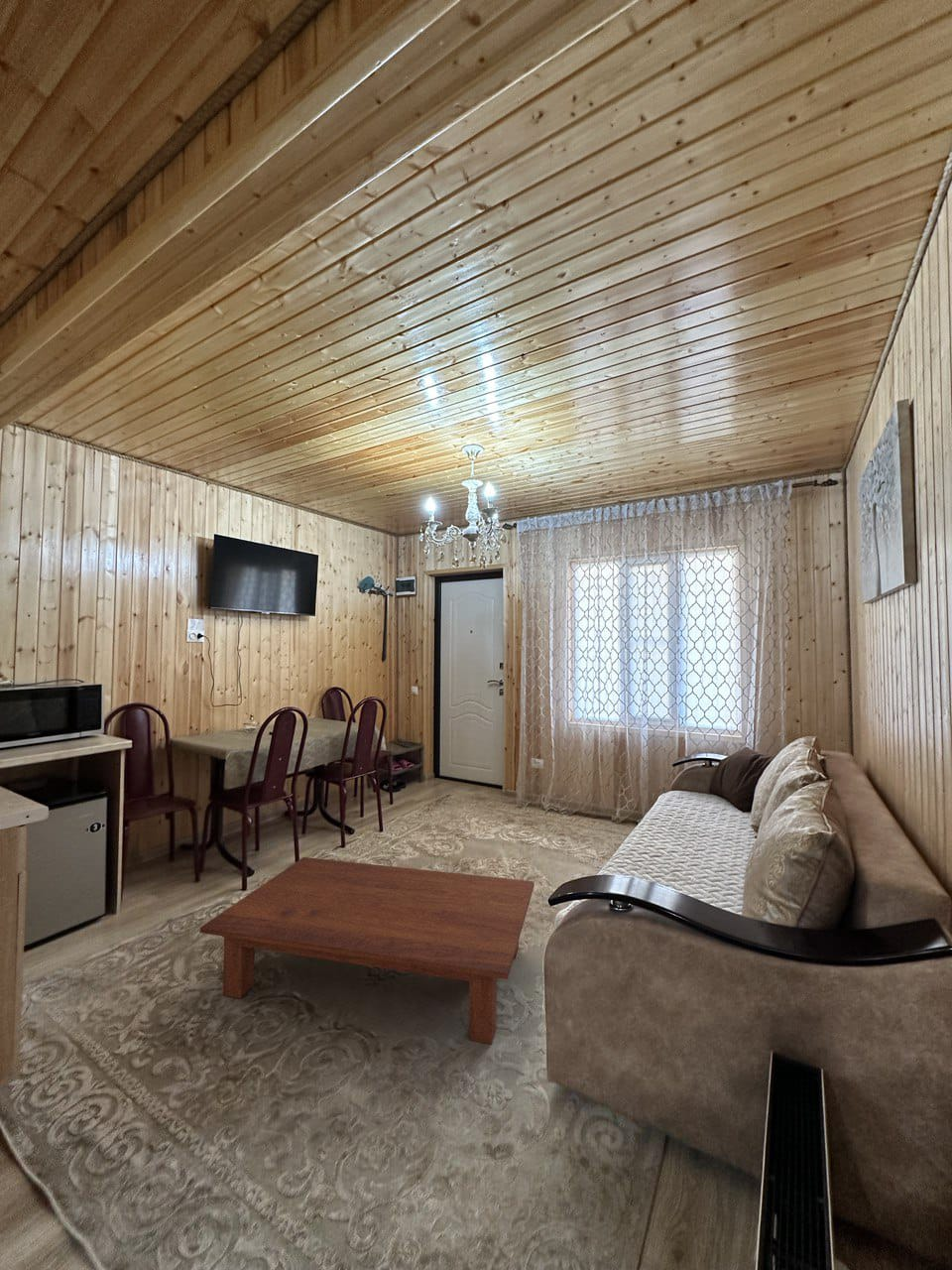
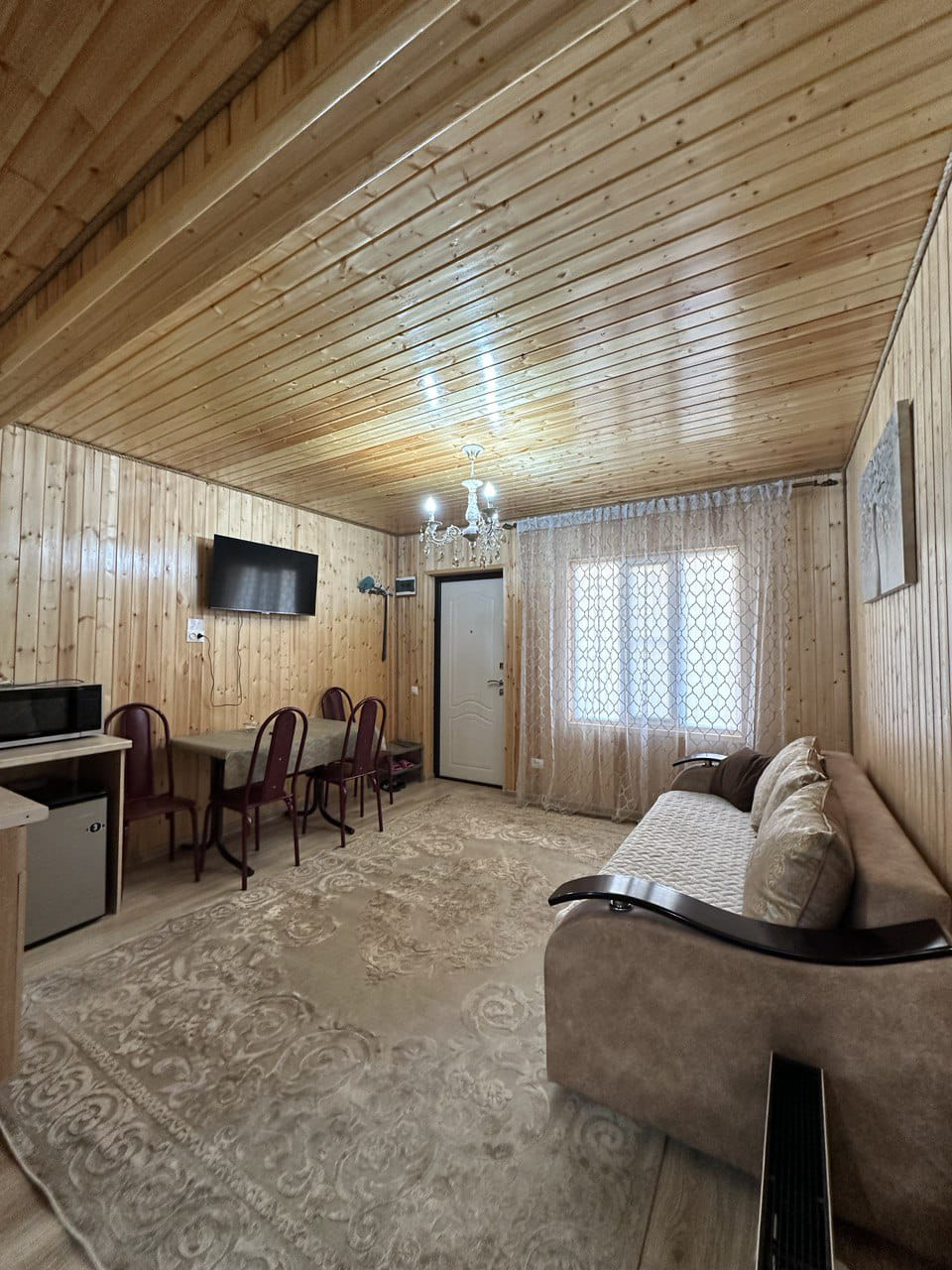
- coffee table [199,856,535,1045]
